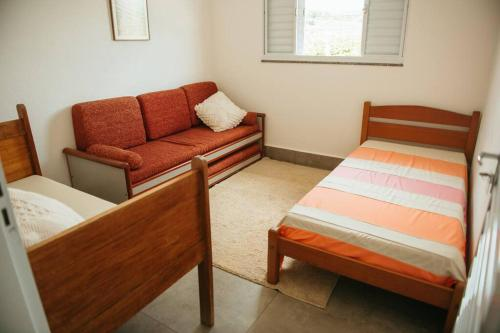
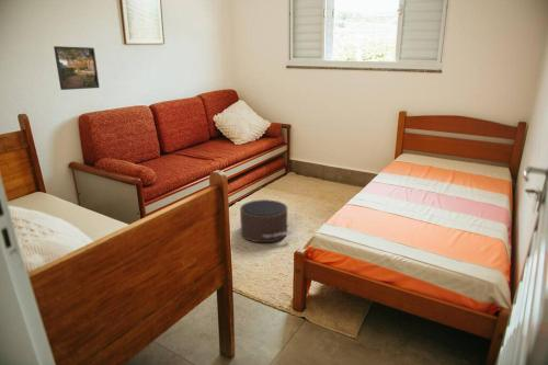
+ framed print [53,45,101,91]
+ pouf [239,198,293,243]
